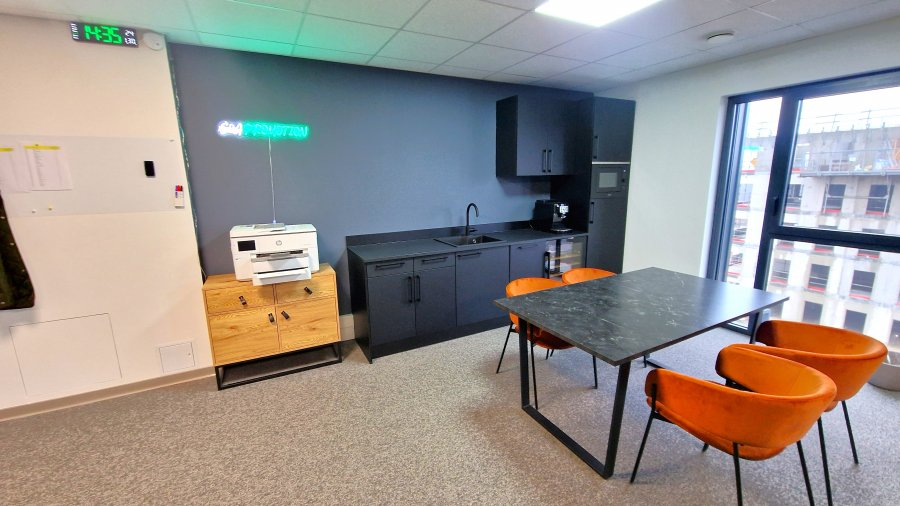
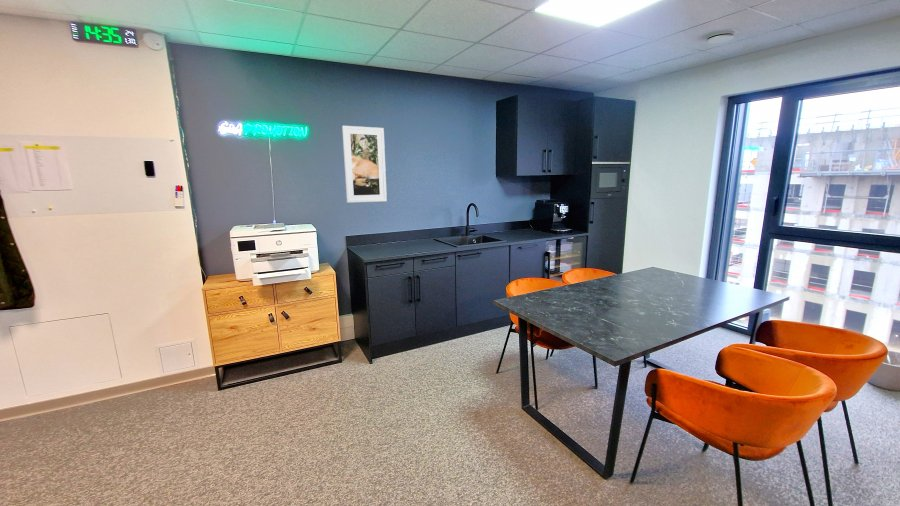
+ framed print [341,125,388,204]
